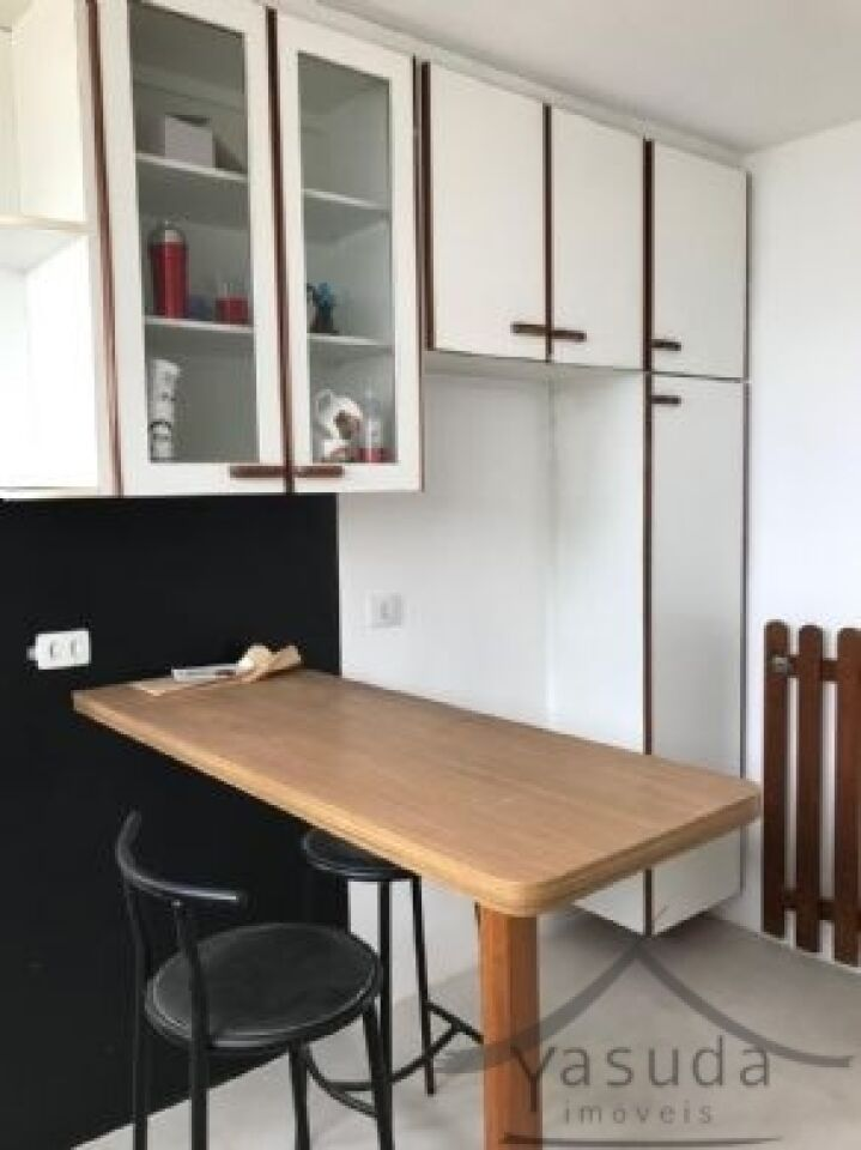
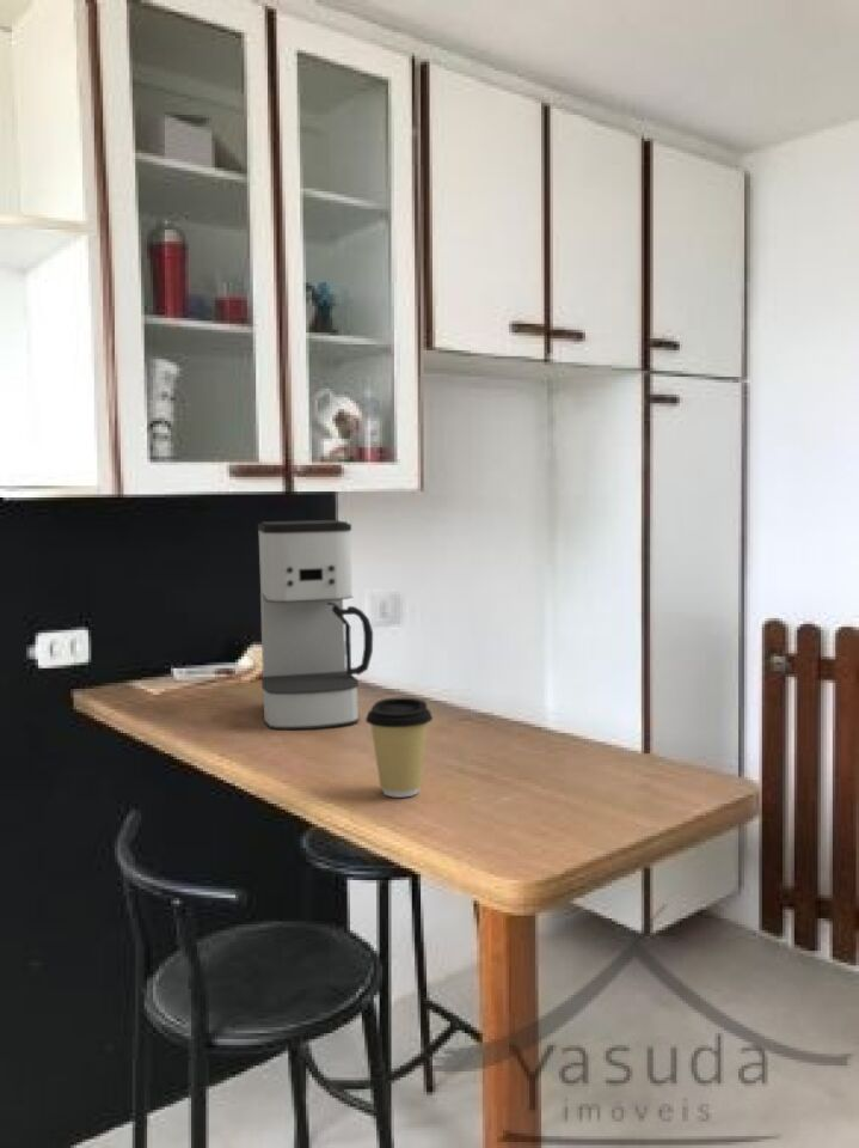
+ coffee maker [257,519,374,731]
+ coffee cup [364,697,434,799]
